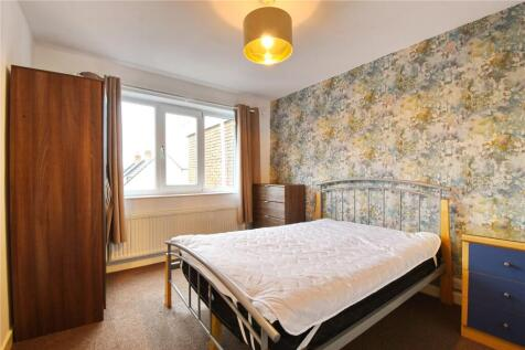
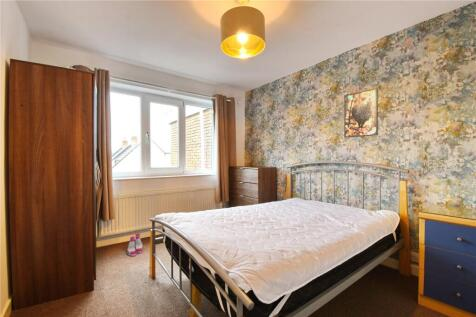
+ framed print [343,87,379,139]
+ boots [126,233,144,258]
